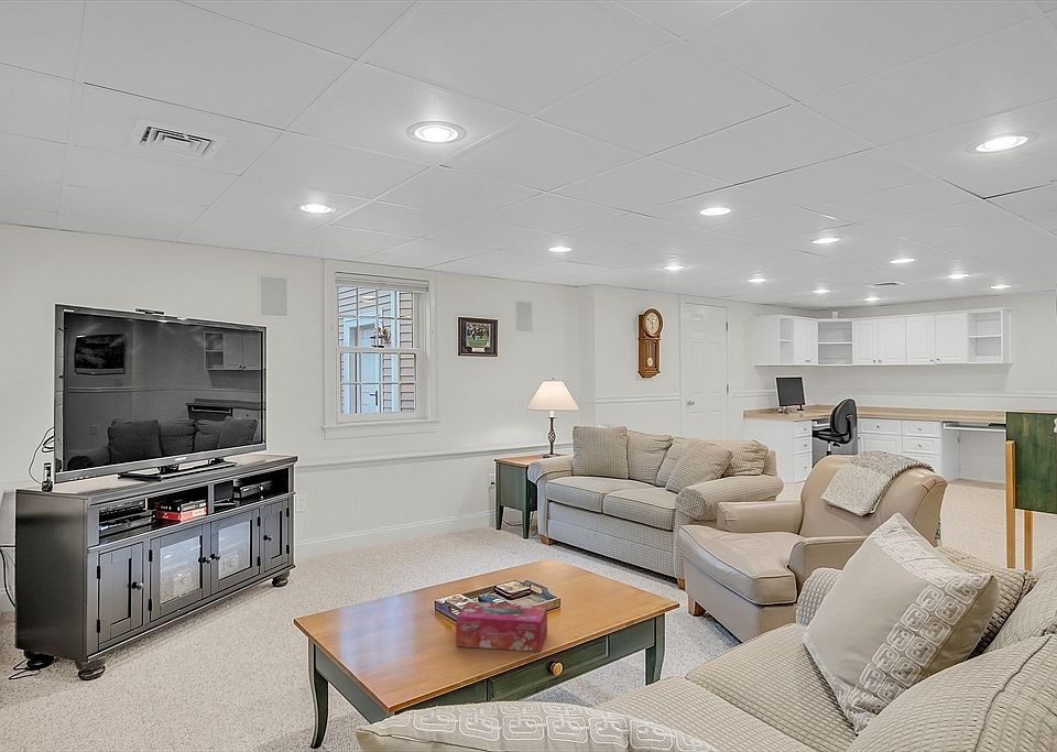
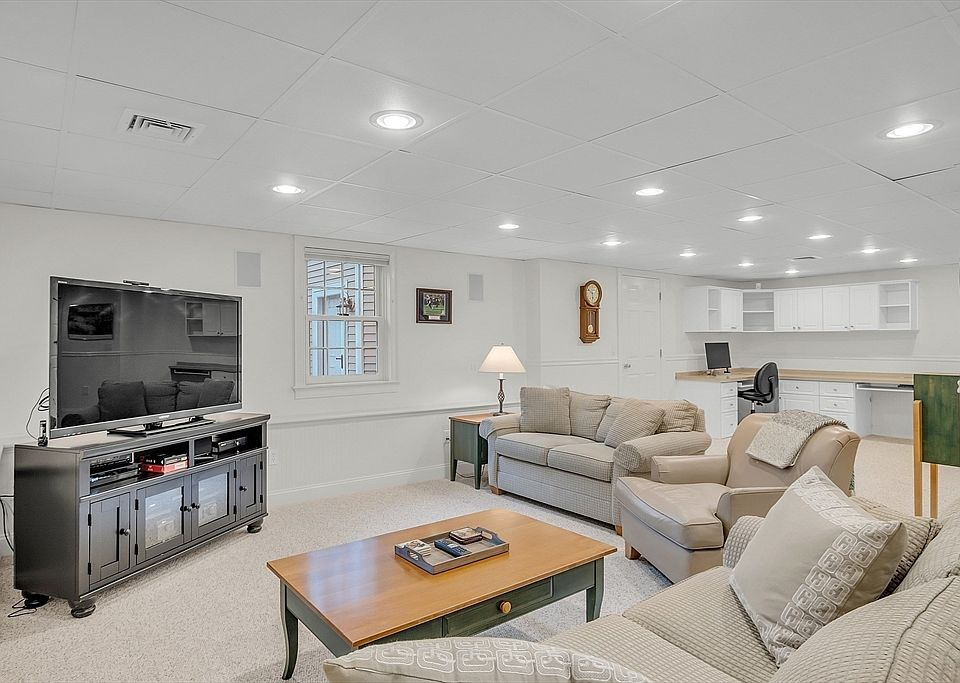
- tissue box [455,601,548,653]
